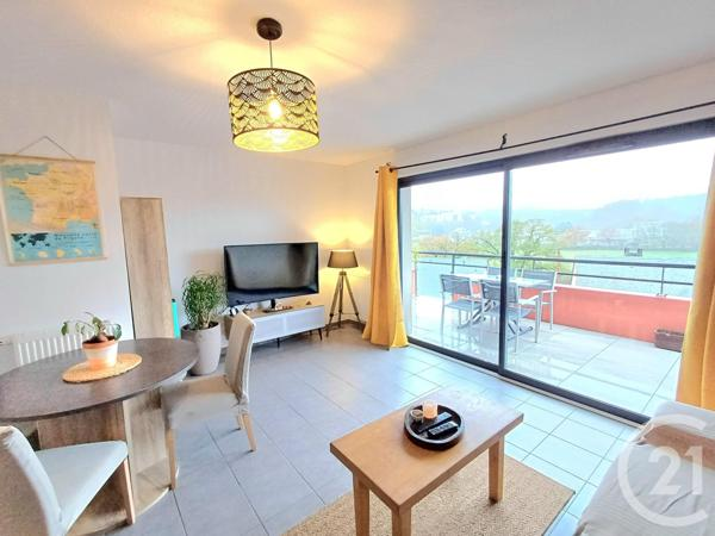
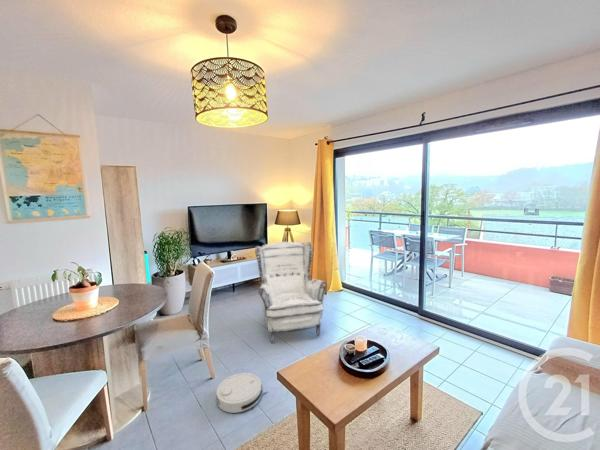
+ robot vacuum [215,372,268,414]
+ armchair [254,241,328,344]
